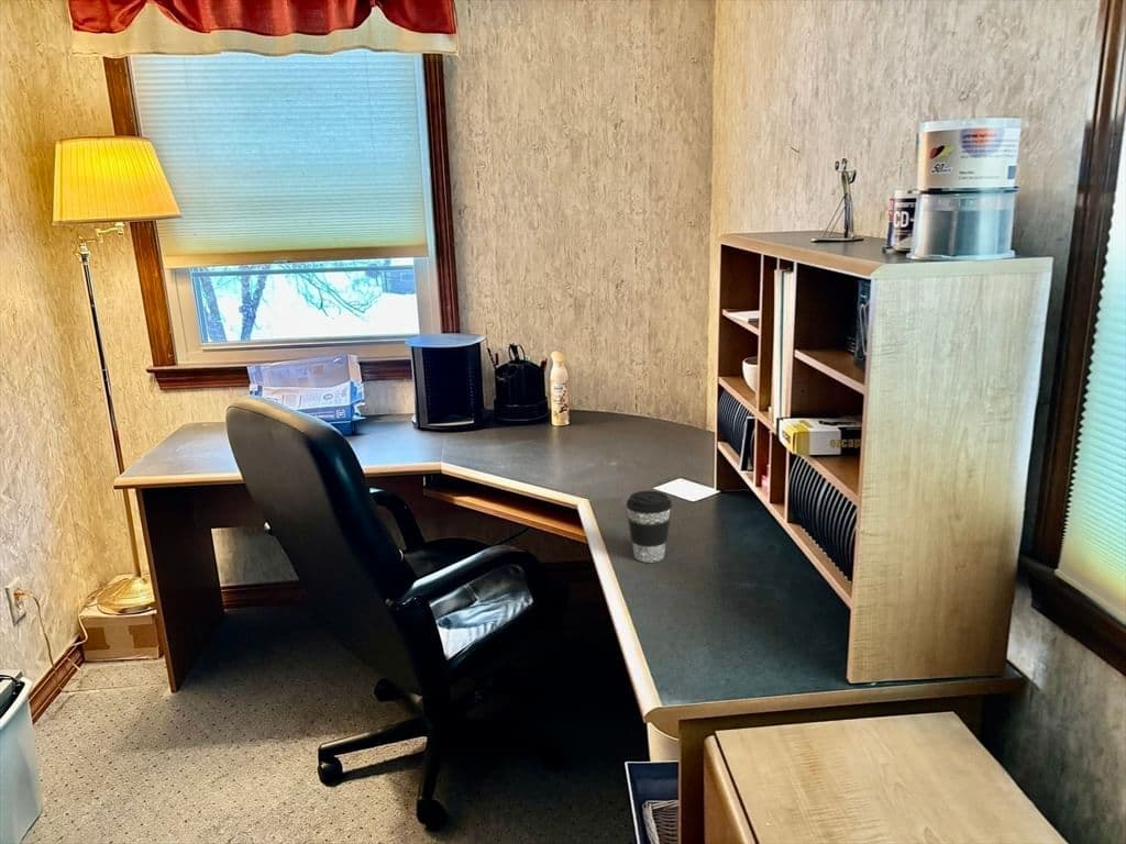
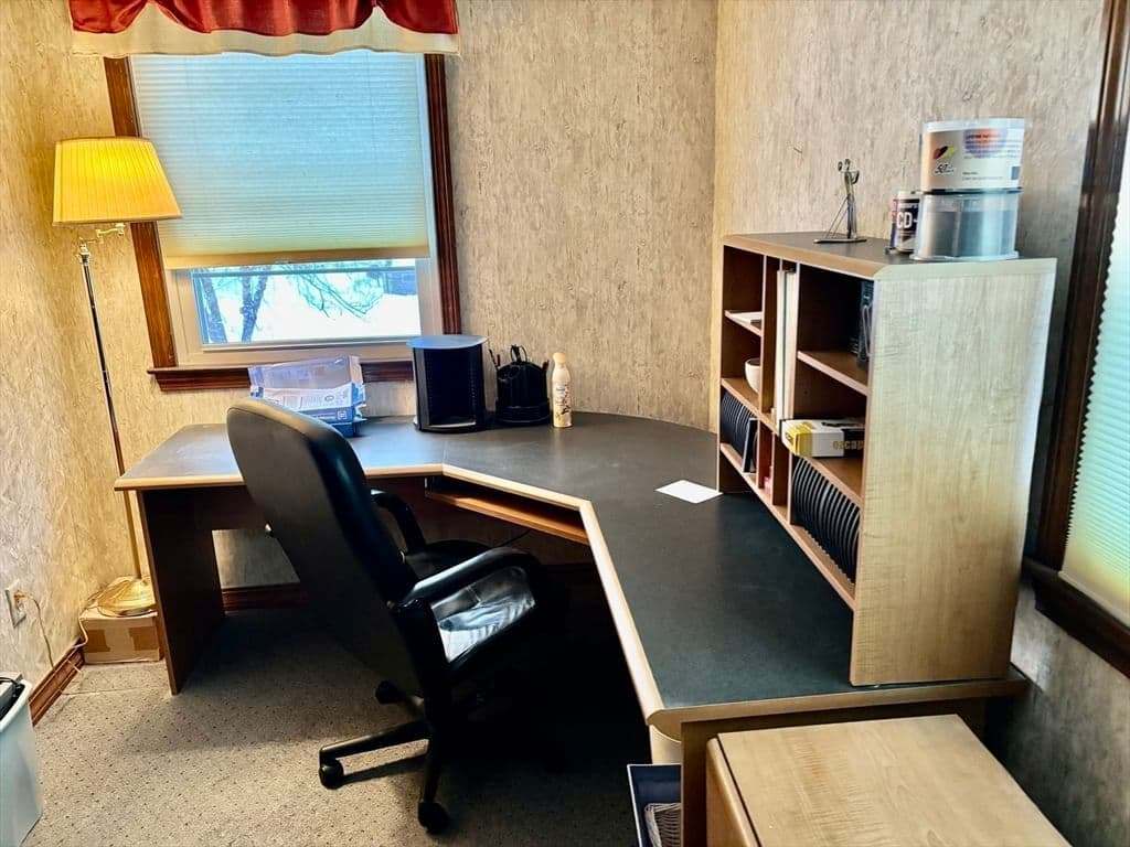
- coffee cup [626,490,673,564]
